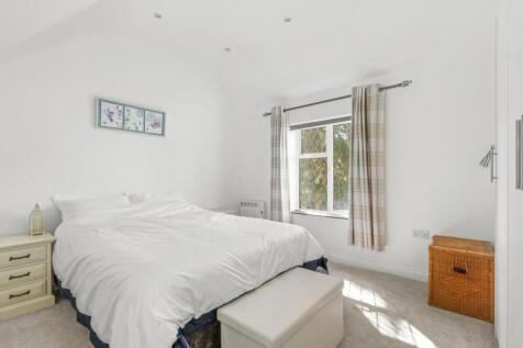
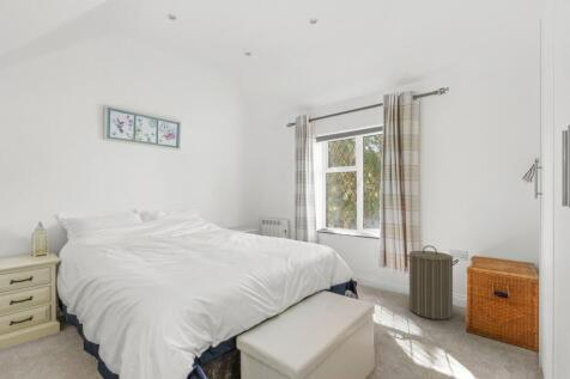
+ laundry hamper [404,244,460,320]
